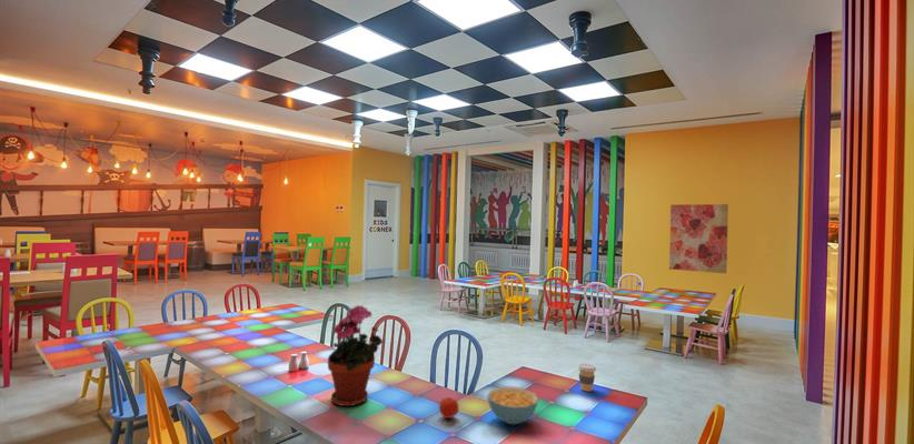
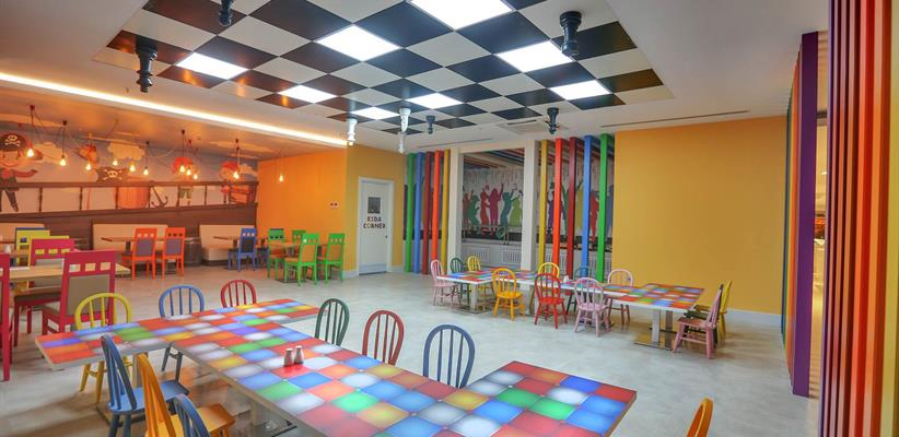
- cereal bowl [486,385,539,426]
- coffee cup [577,363,597,393]
- potted plant [327,304,384,407]
- apple [438,396,460,420]
- wall art [668,203,729,274]
